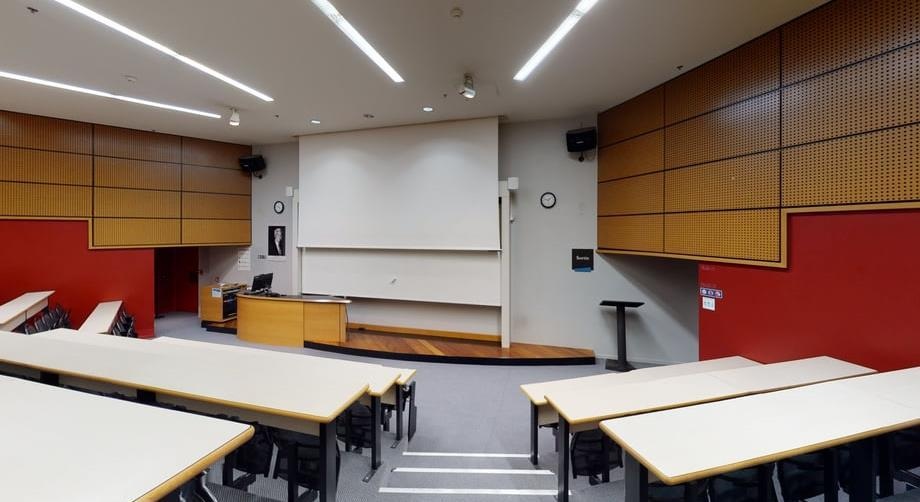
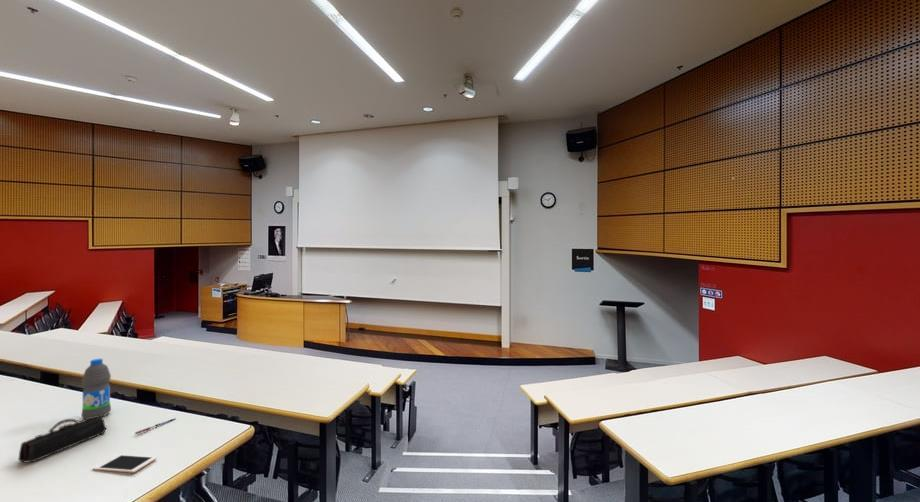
+ pencil case [17,416,107,463]
+ pen [134,417,177,435]
+ water bottle [80,358,112,420]
+ cell phone [92,453,157,474]
